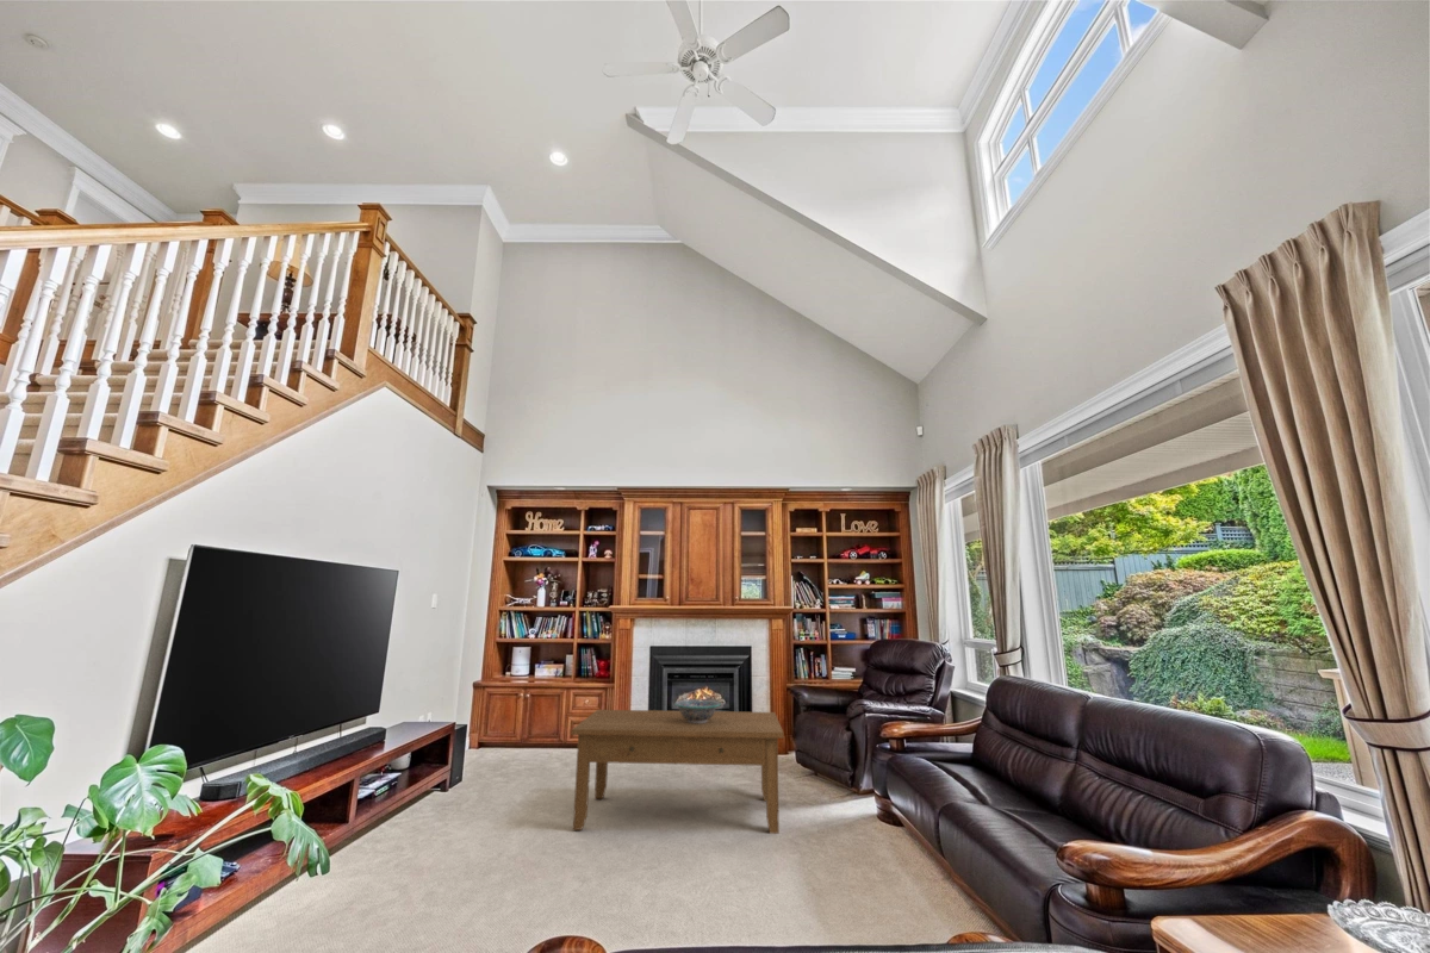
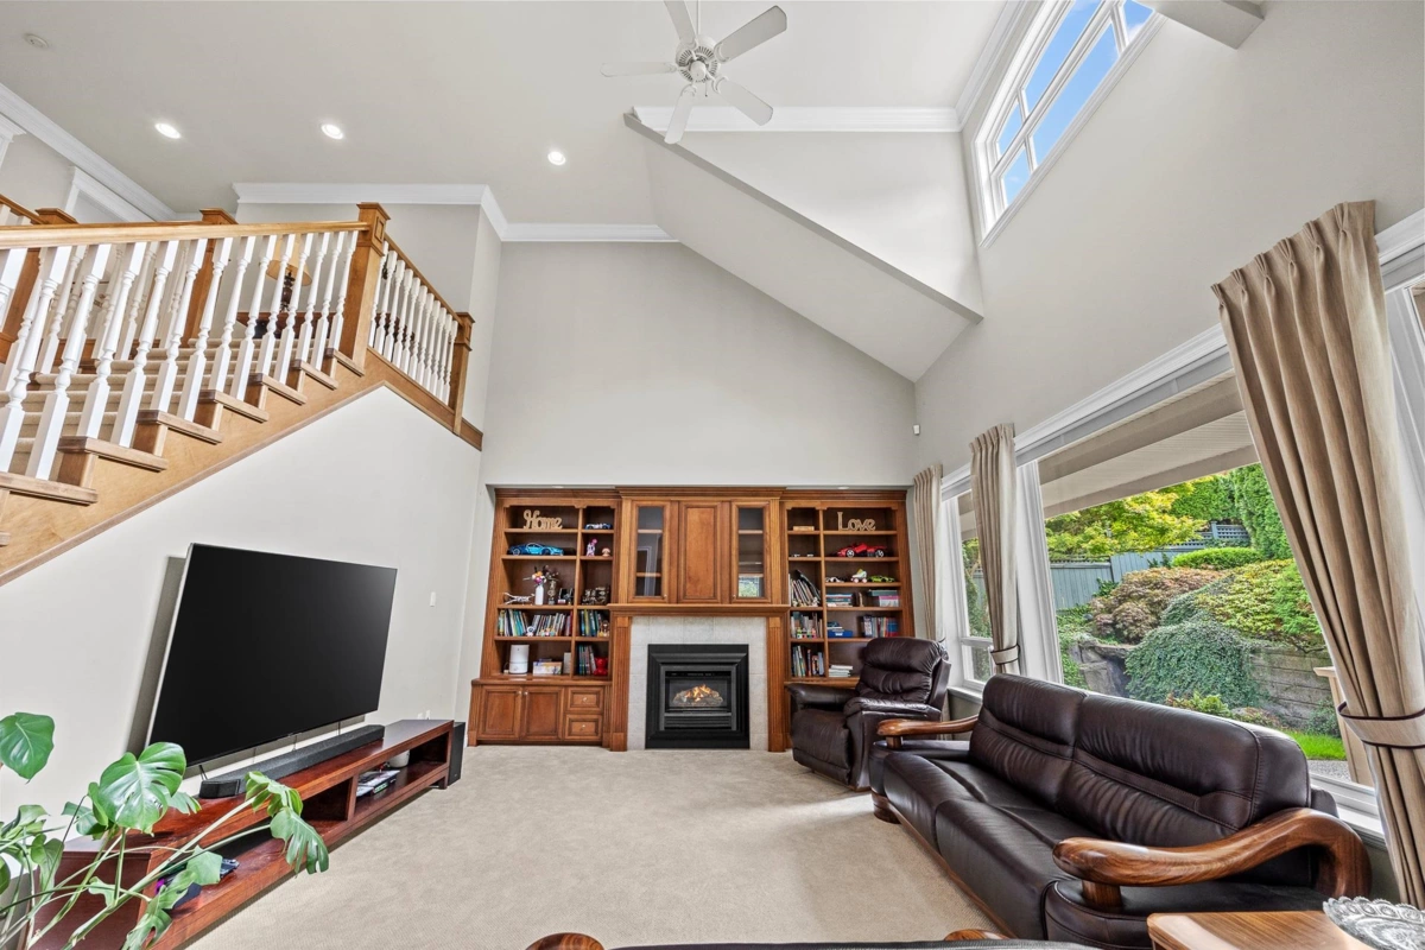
- decorative bowl [673,699,721,723]
- coffee table [571,709,785,835]
